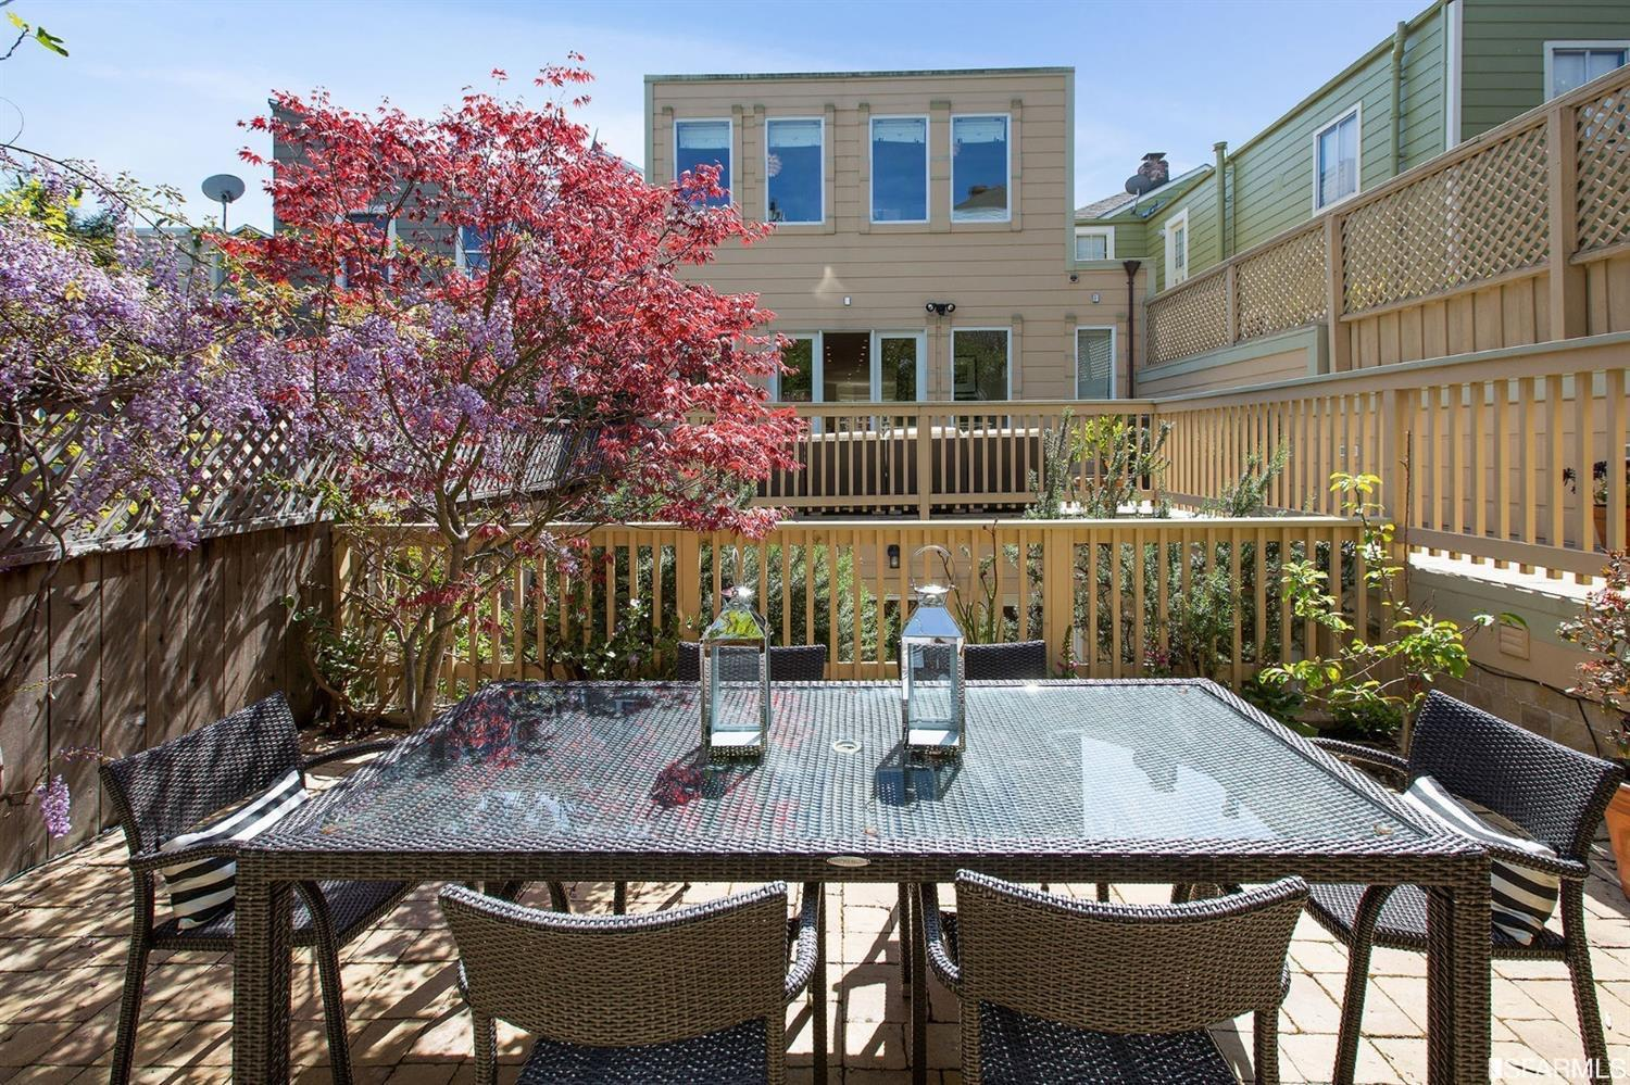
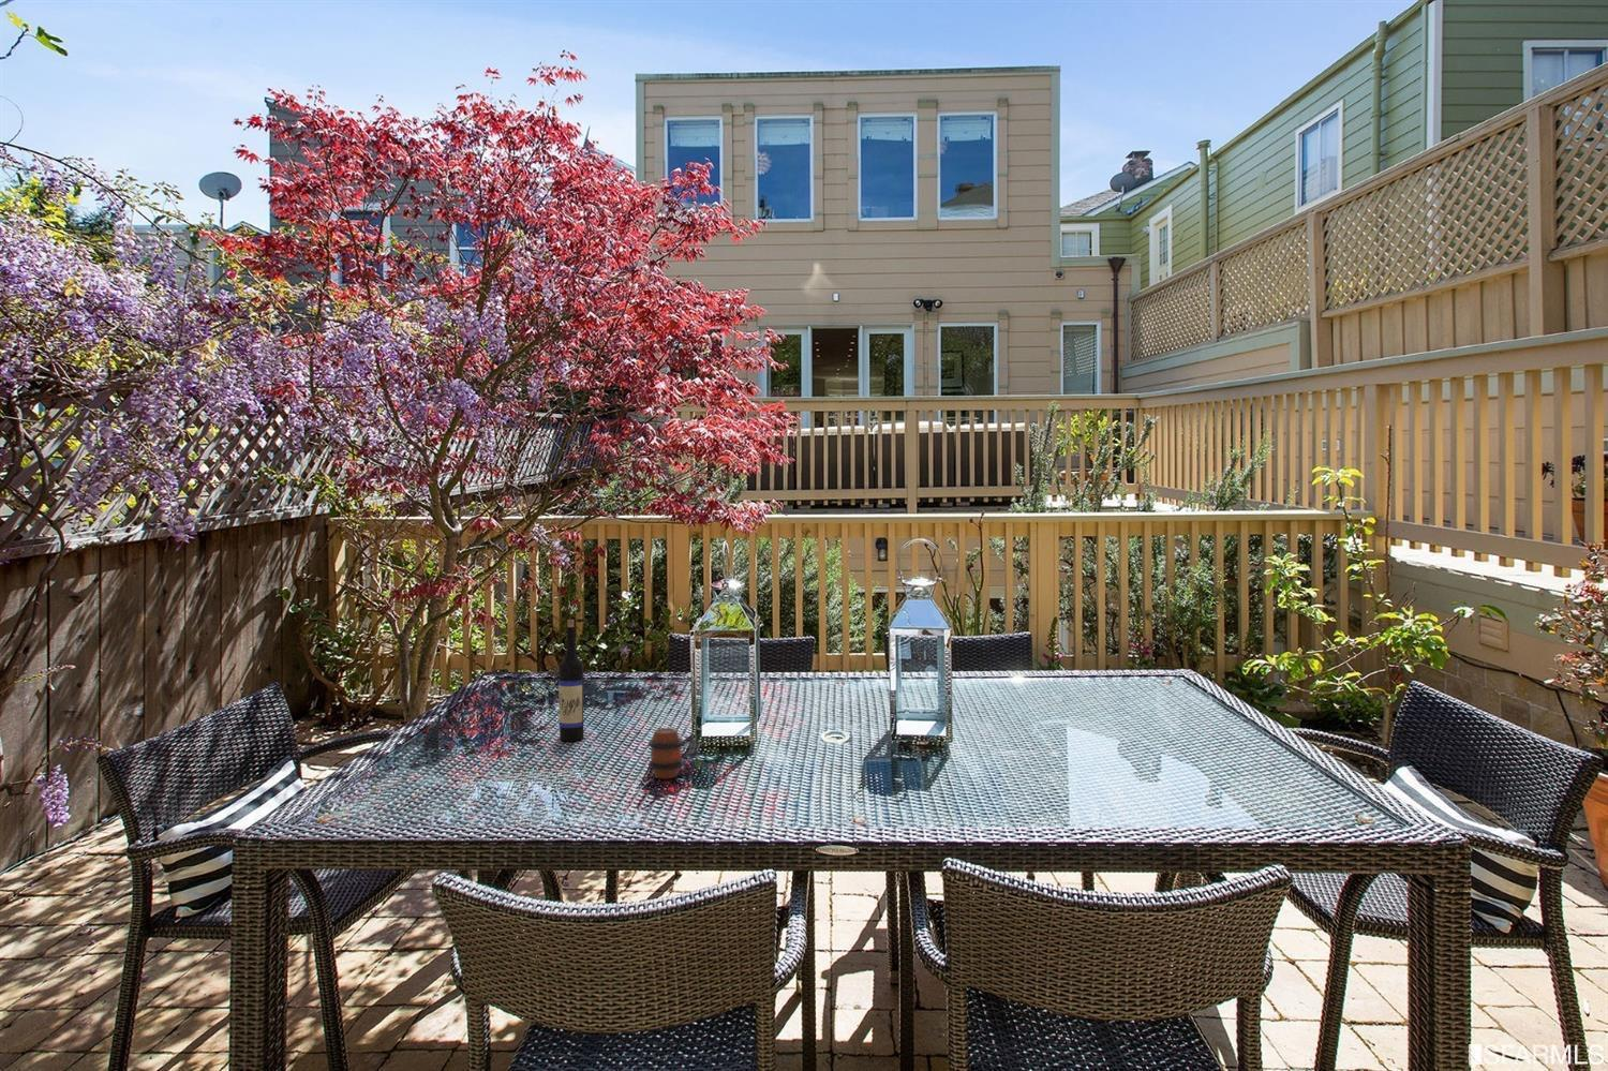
+ wine bottle [558,619,585,742]
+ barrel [648,727,685,779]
